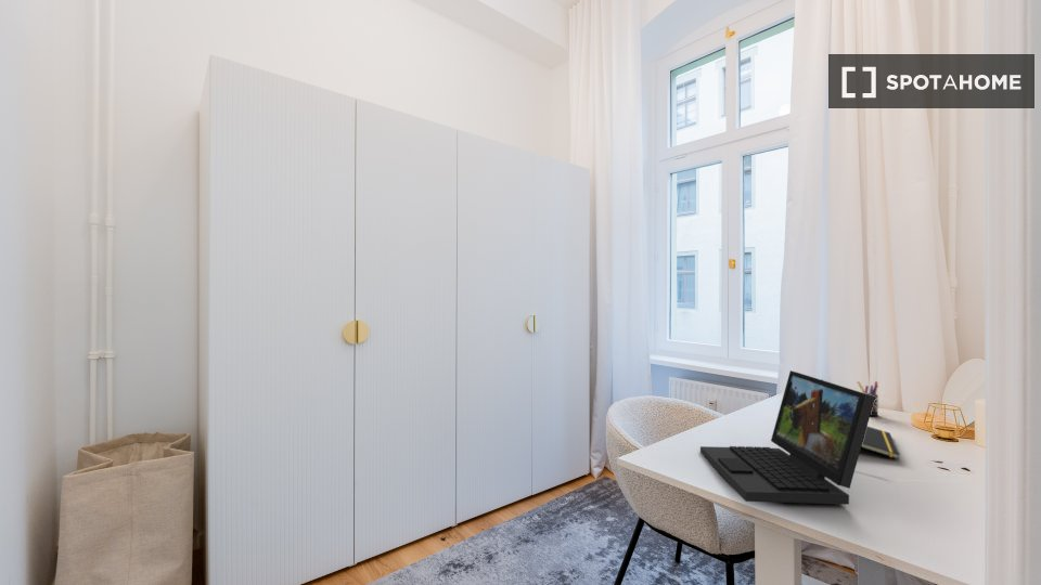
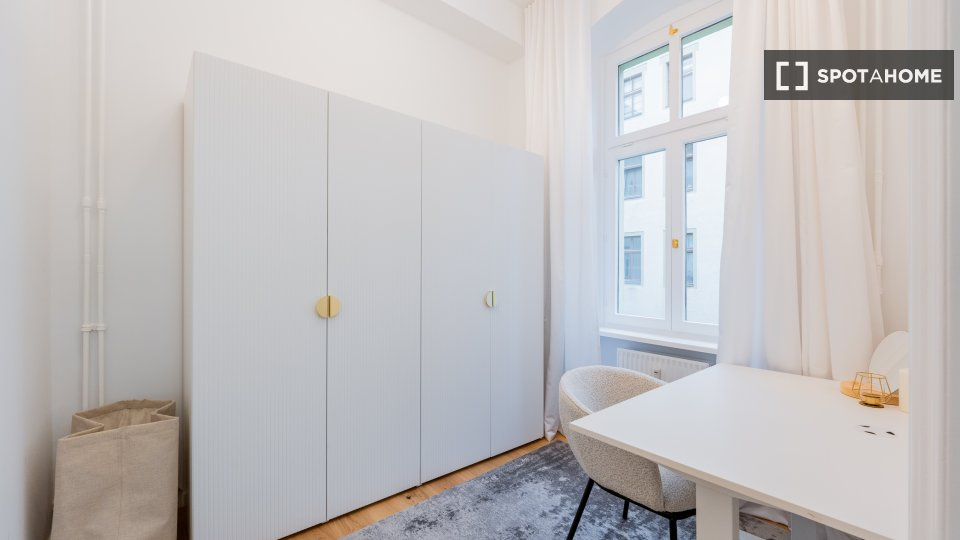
- pen holder [857,380,879,417]
- laptop [699,369,876,506]
- notepad [861,426,900,460]
